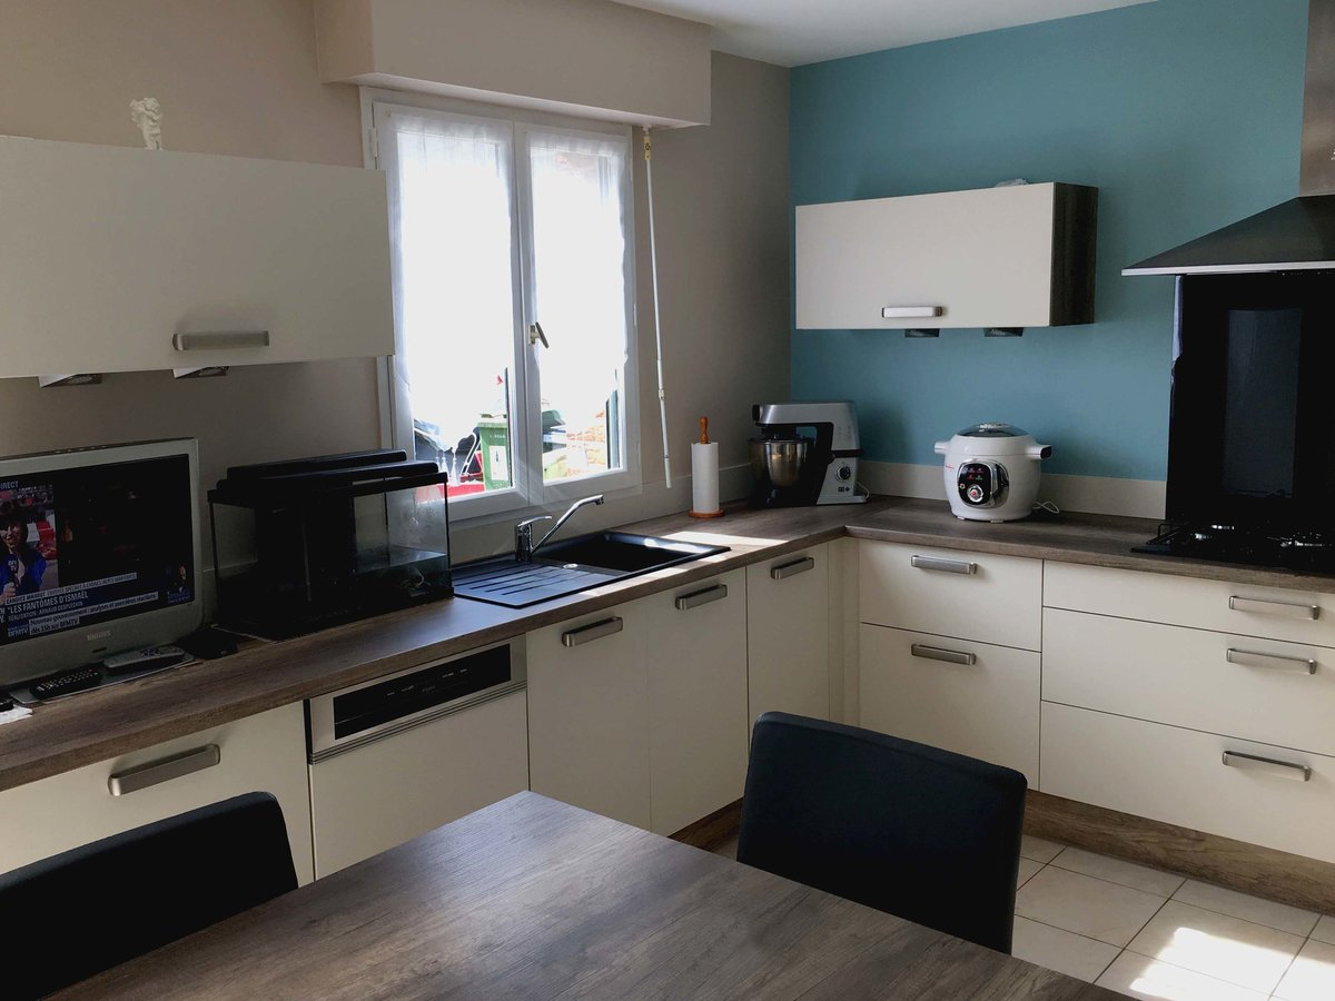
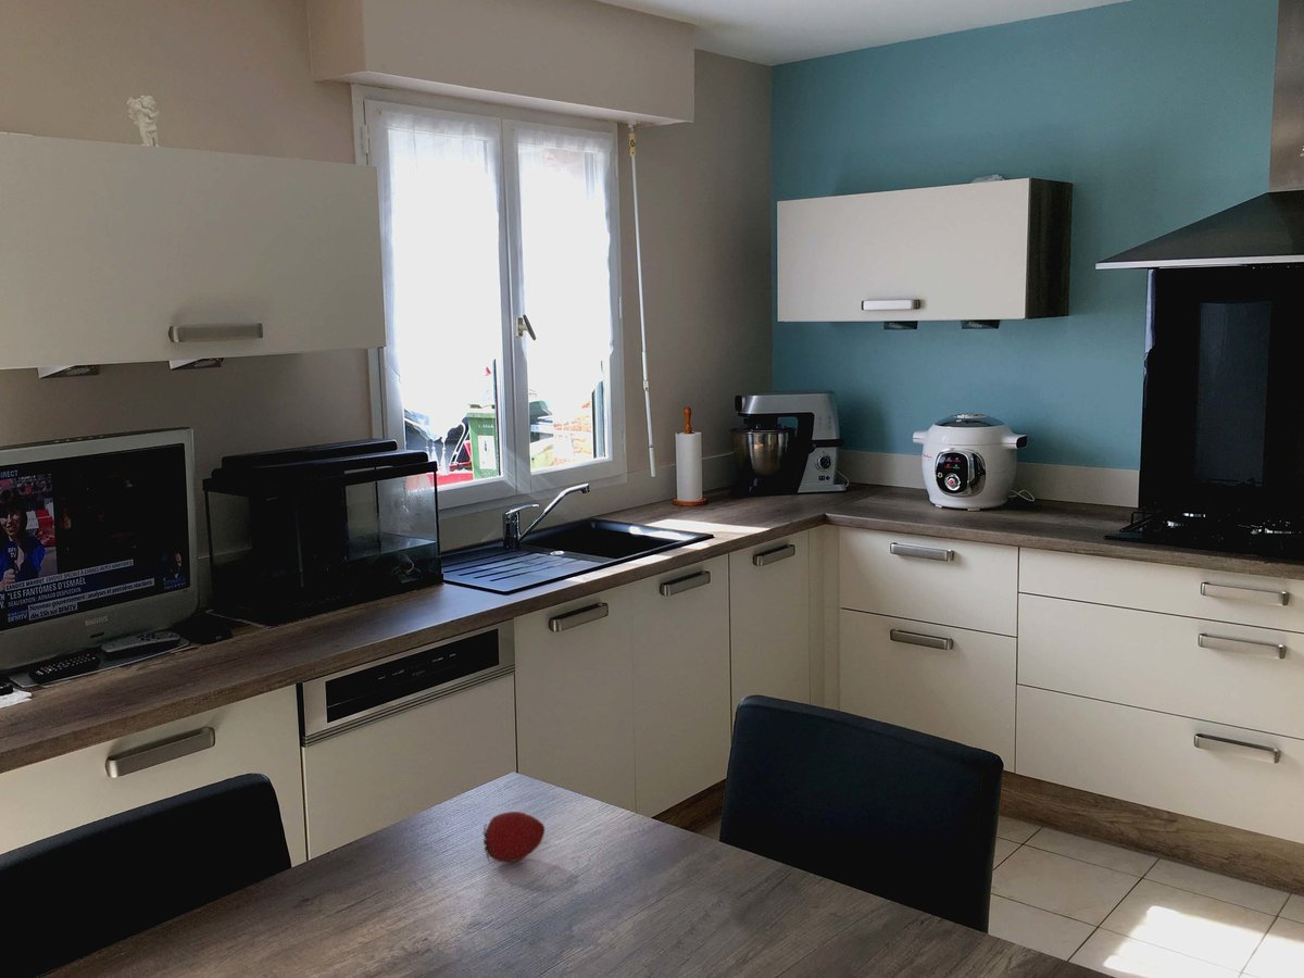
+ fruit [482,811,546,864]
